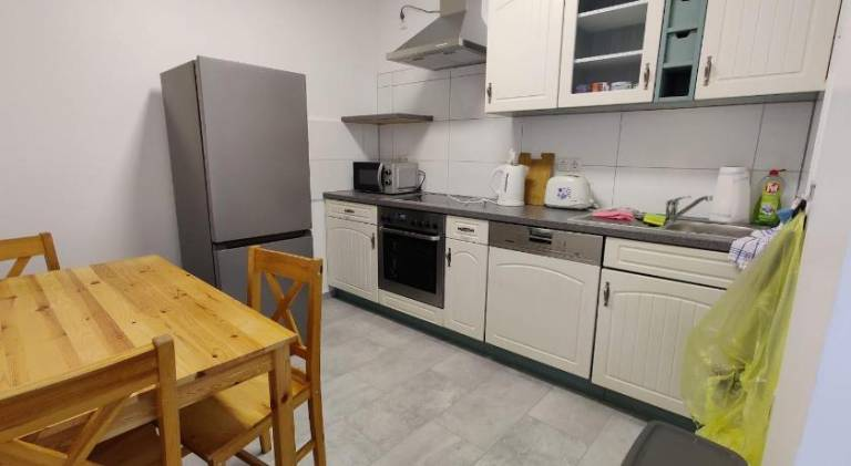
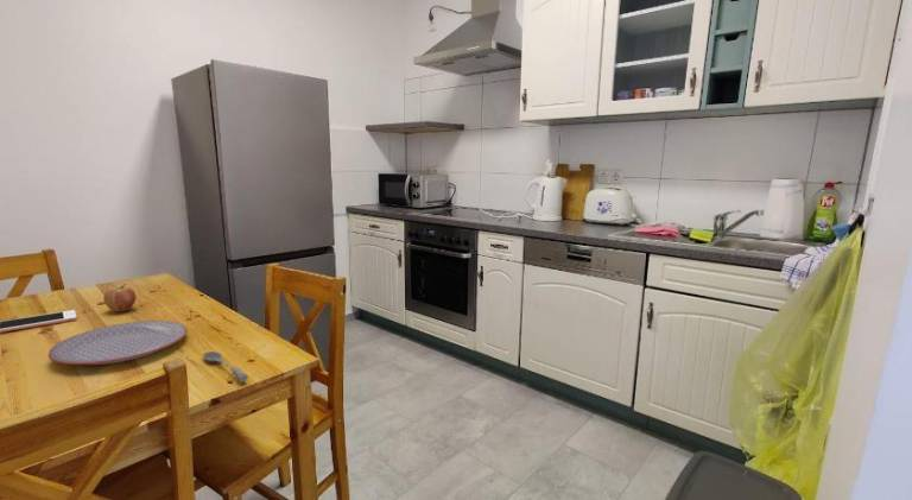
+ soupspoon [202,350,249,384]
+ cell phone [0,309,78,334]
+ fruit [102,283,137,312]
+ plate [48,319,189,366]
